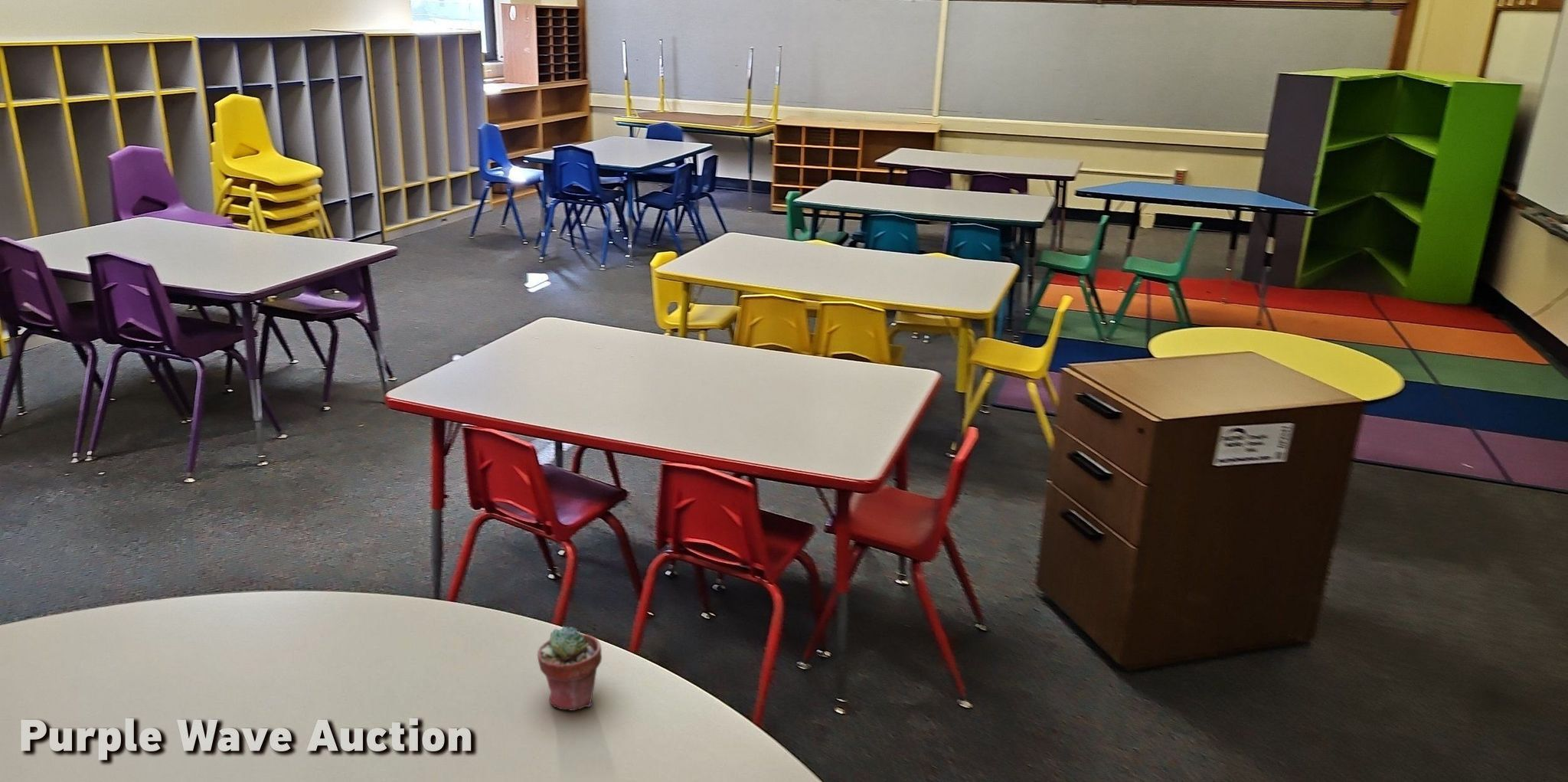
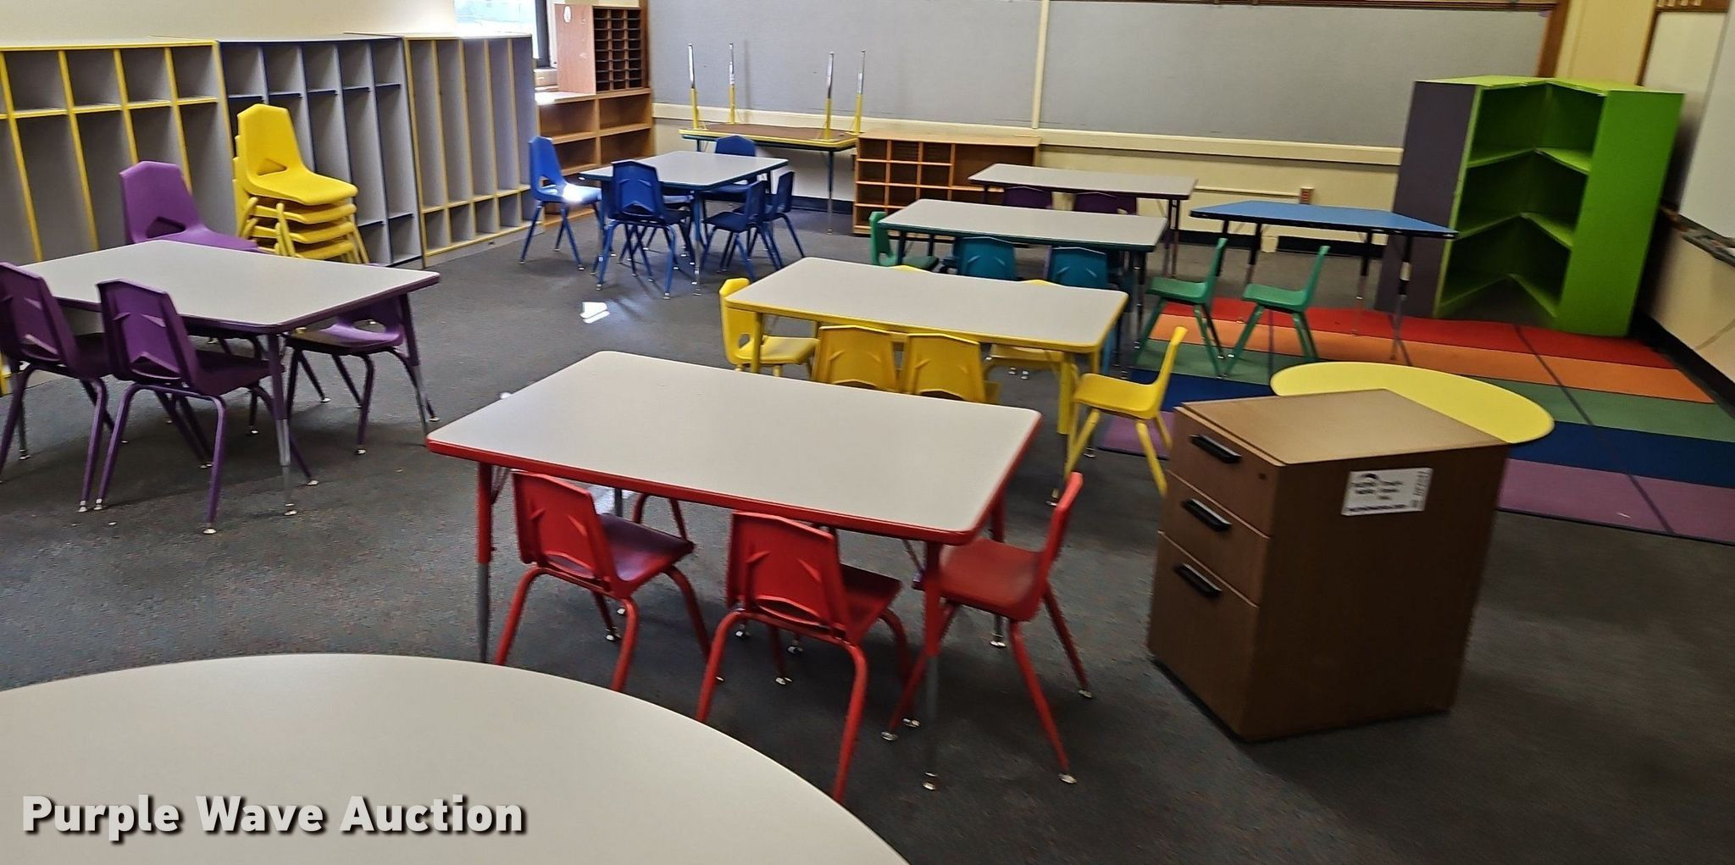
- potted succulent [537,625,603,712]
